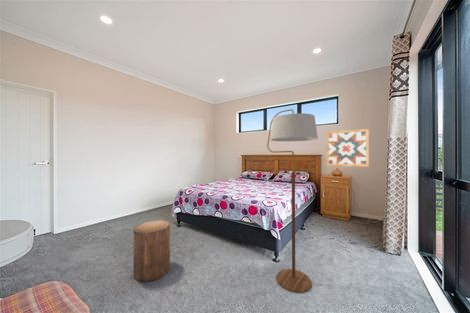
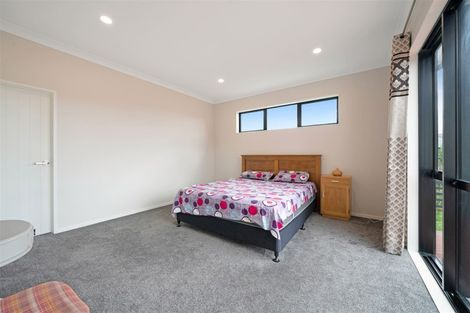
- stool [132,220,171,283]
- floor lamp [266,108,319,294]
- wall art [326,128,370,168]
